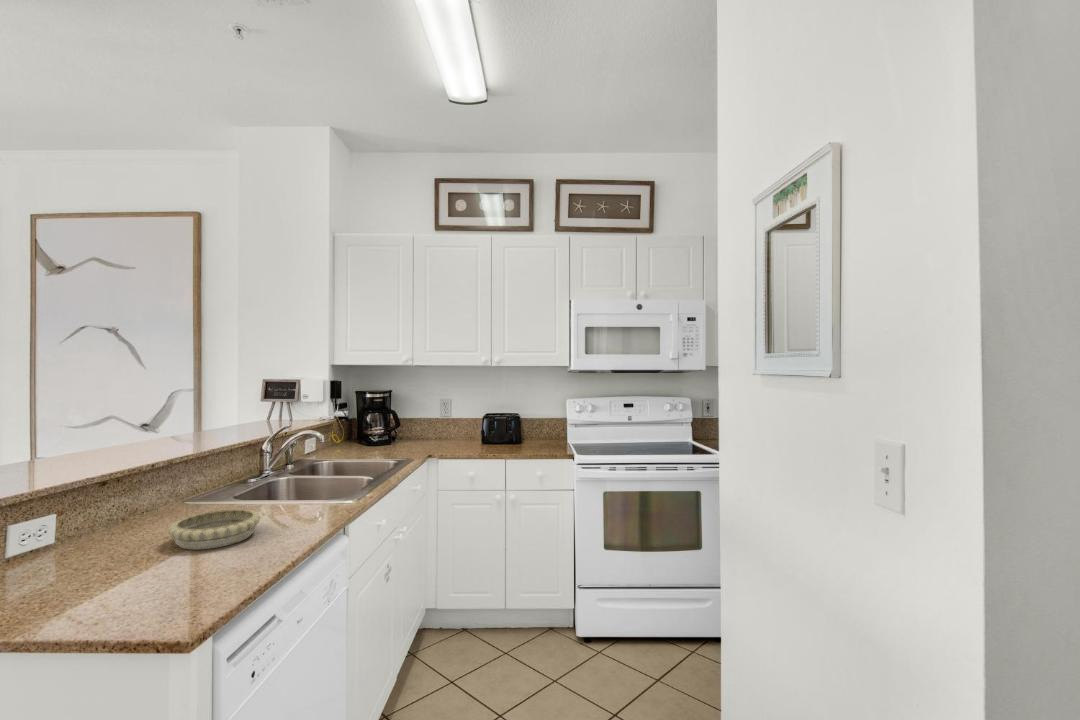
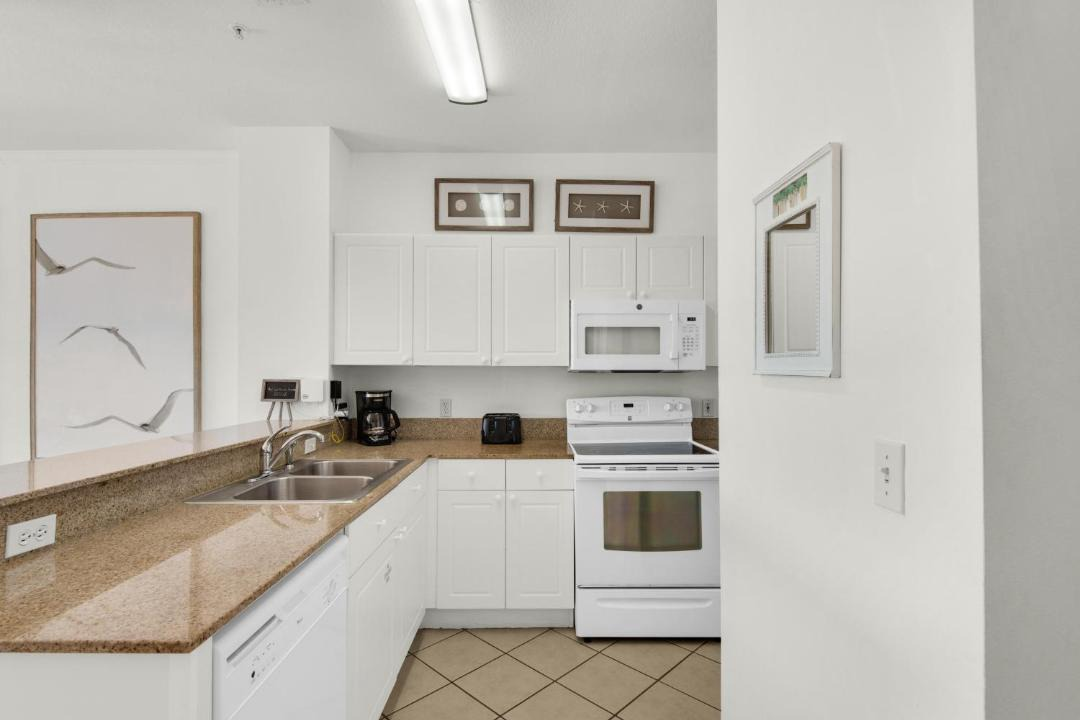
- decorative bowl [167,508,262,550]
